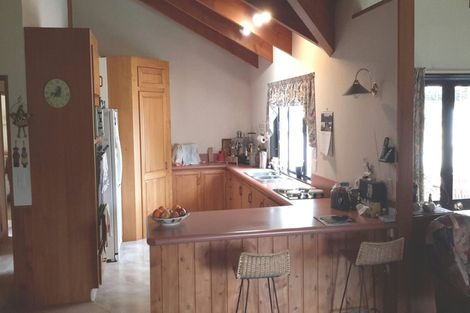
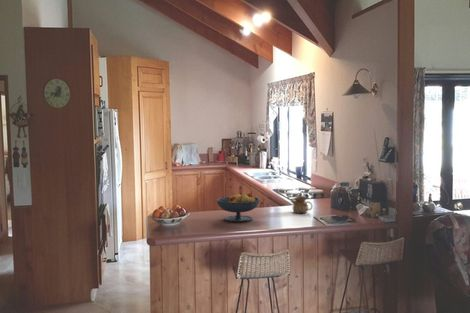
+ teapot [289,192,313,214]
+ fruit bowl [215,192,261,223]
